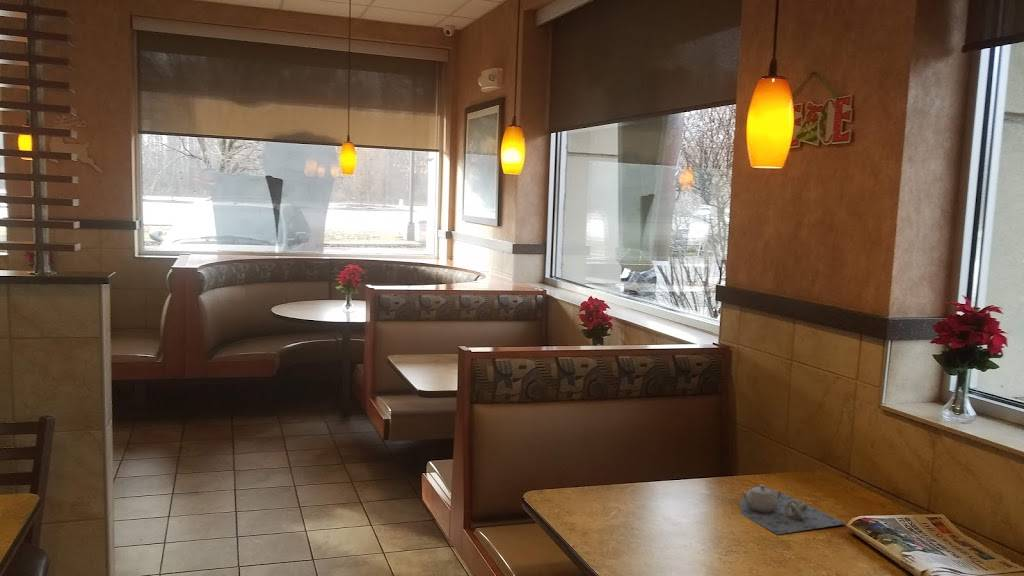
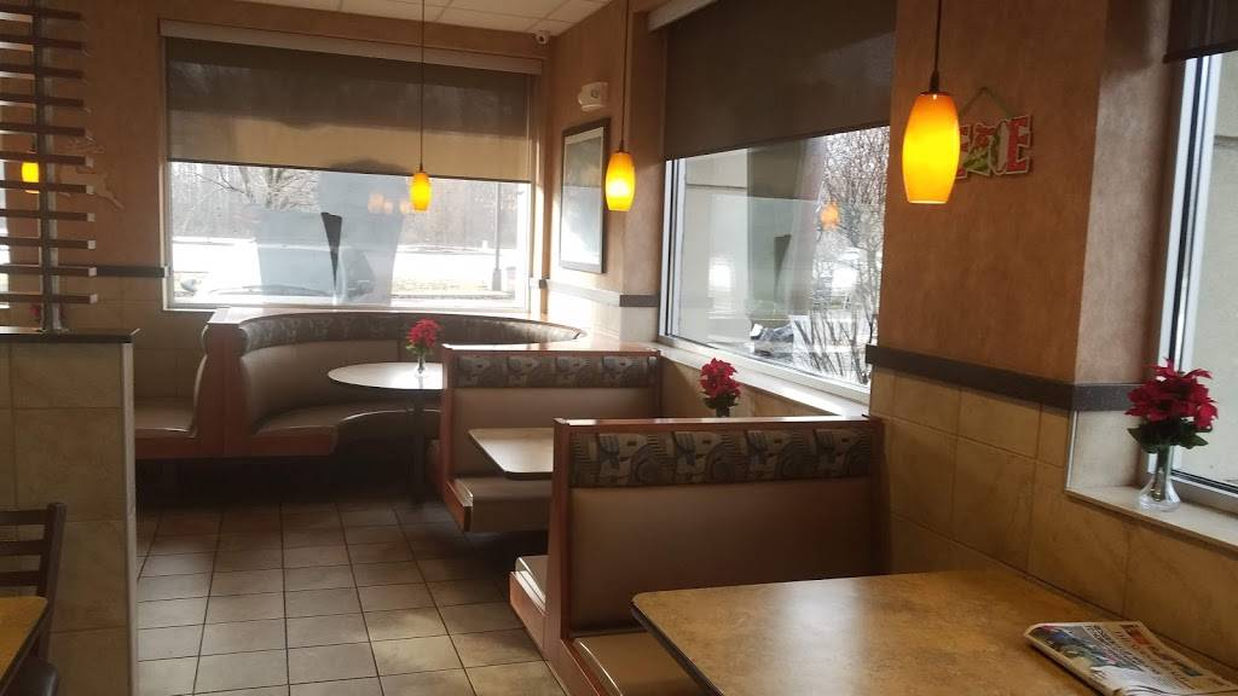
- teapot [739,484,848,535]
